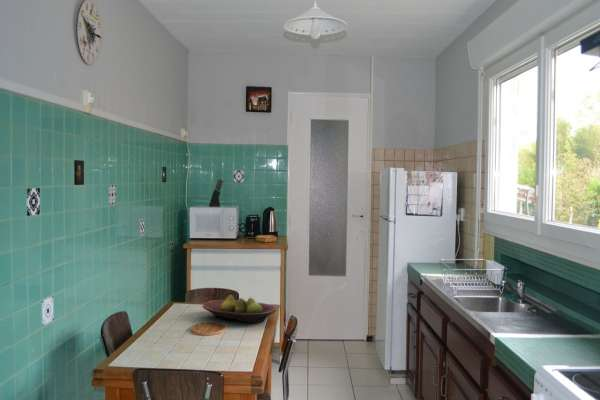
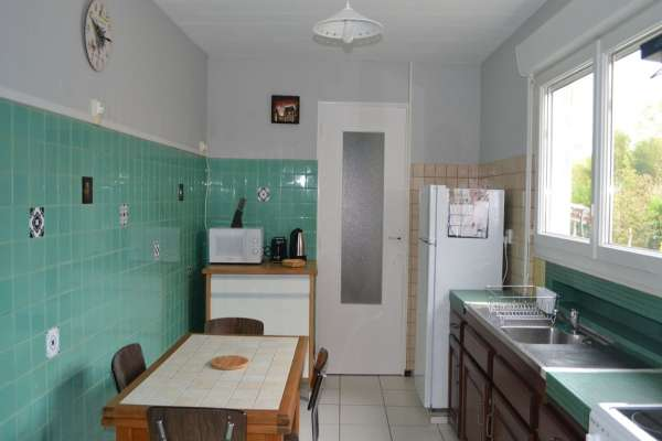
- fruit bowl [202,294,278,324]
